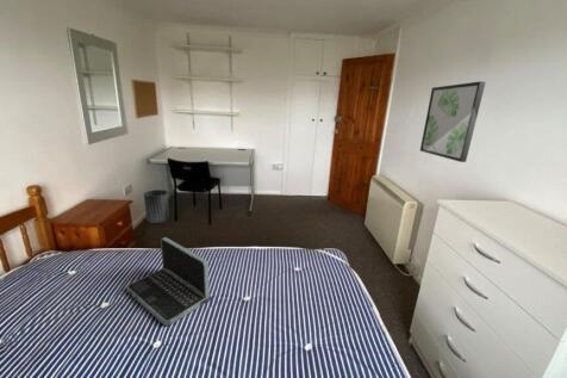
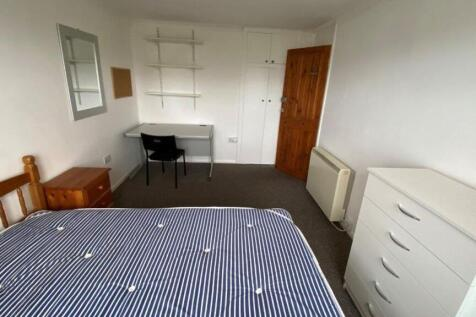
- wall art [419,80,487,163]
- laptop [125,236,213,327]
- trash can [143,188,170,224]
